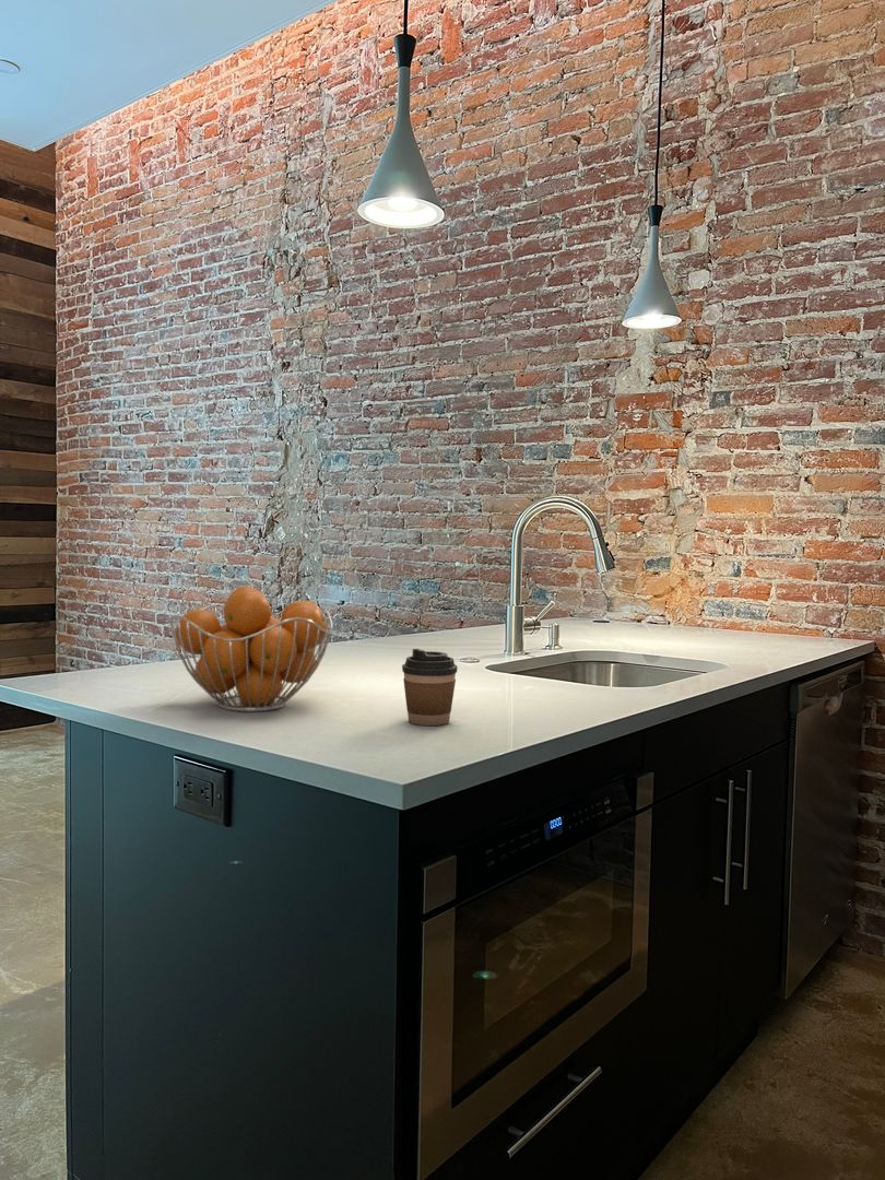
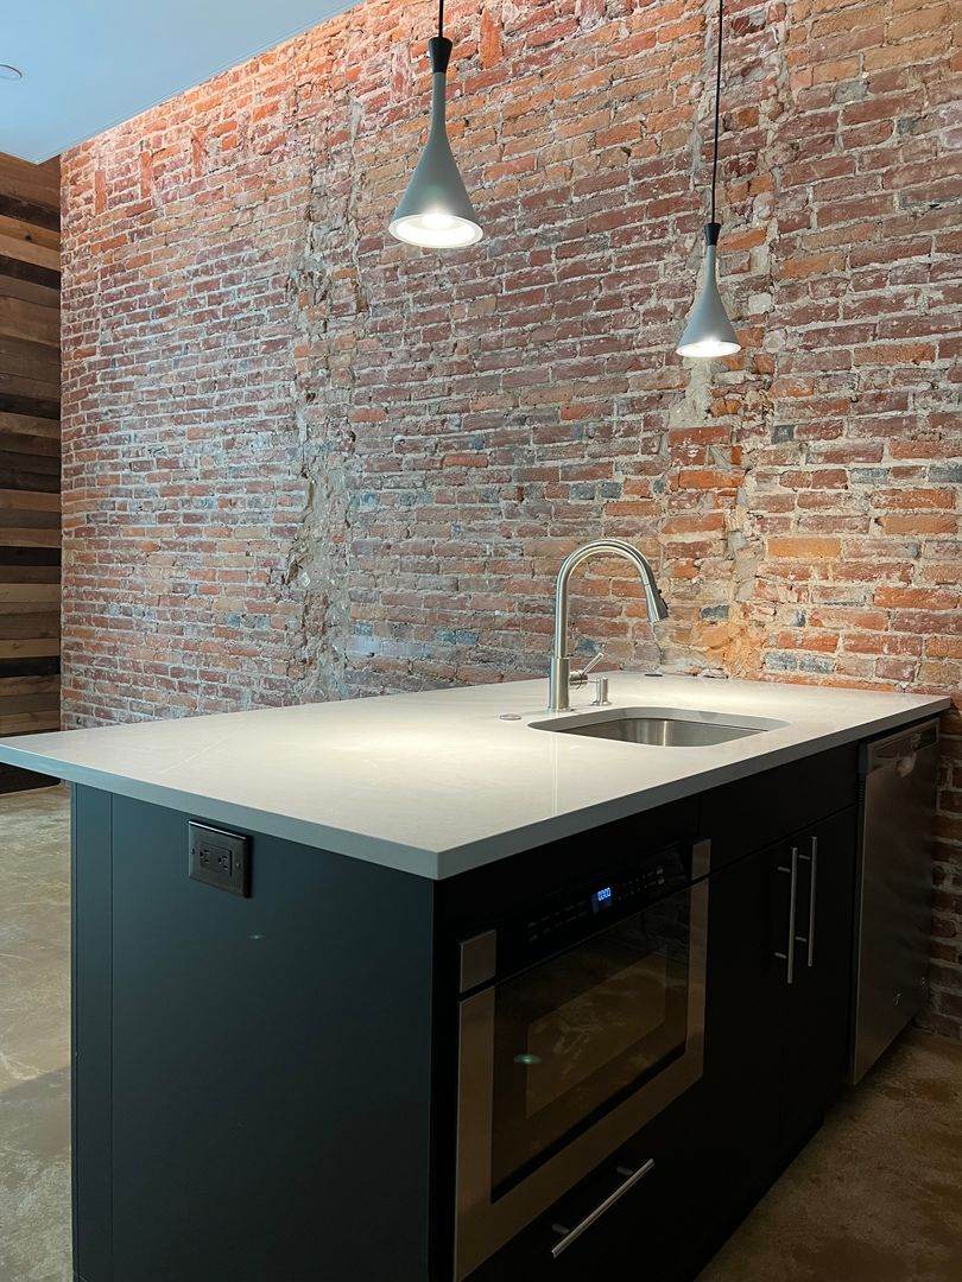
- coffee cup [401,648,459,727]
- fruit basket [169,586,333,712]
